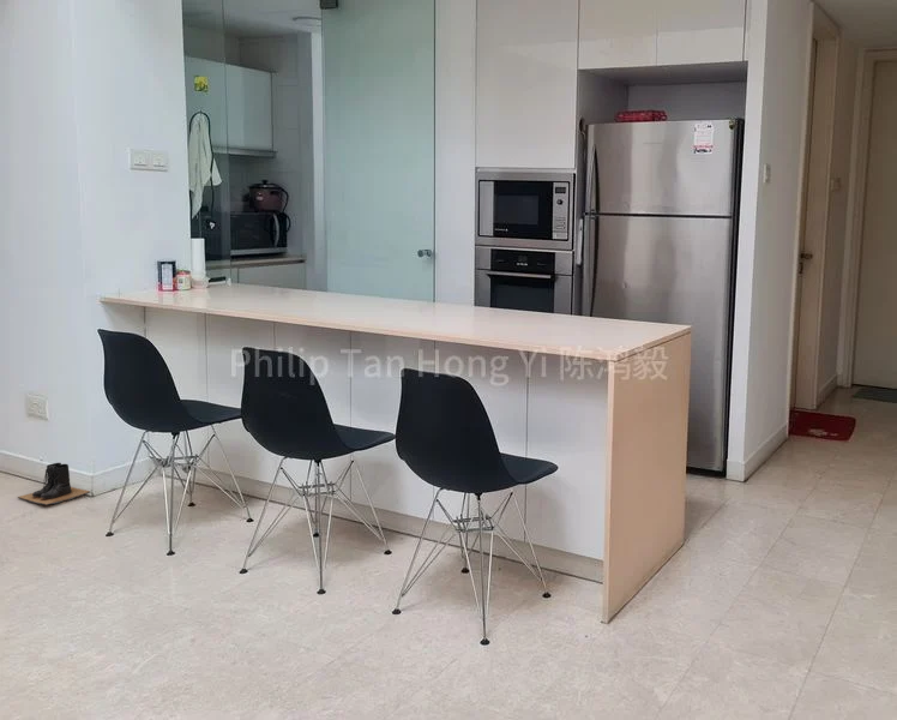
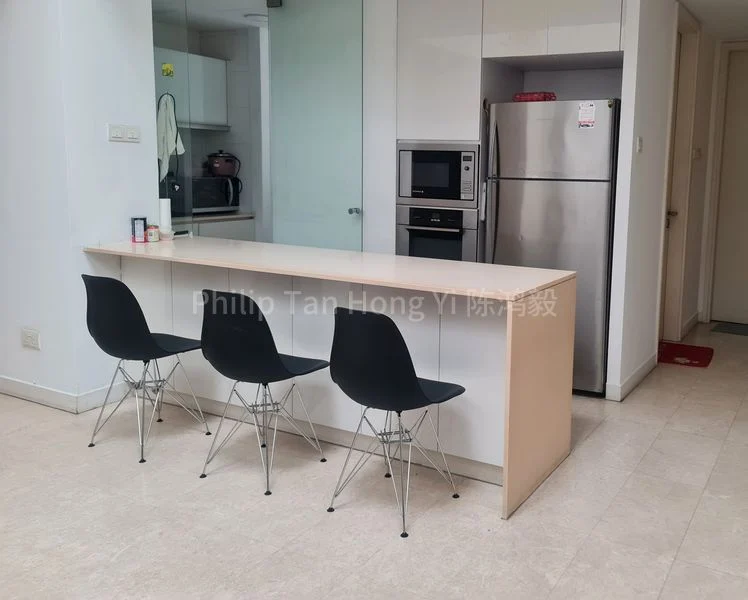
- boots [17,462,91,506]
